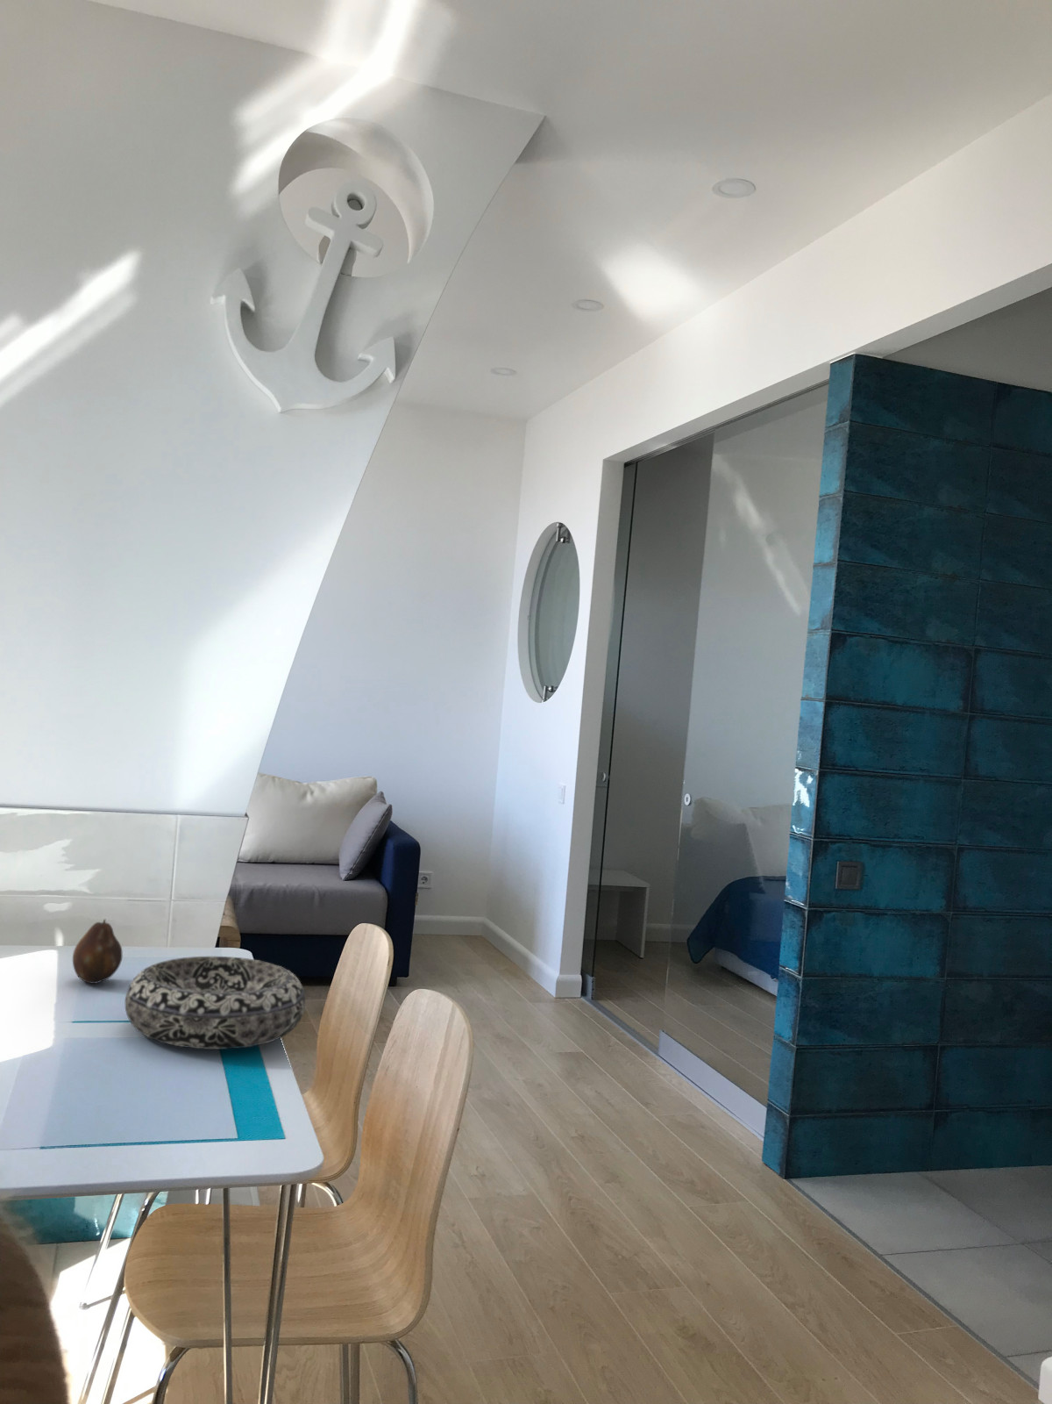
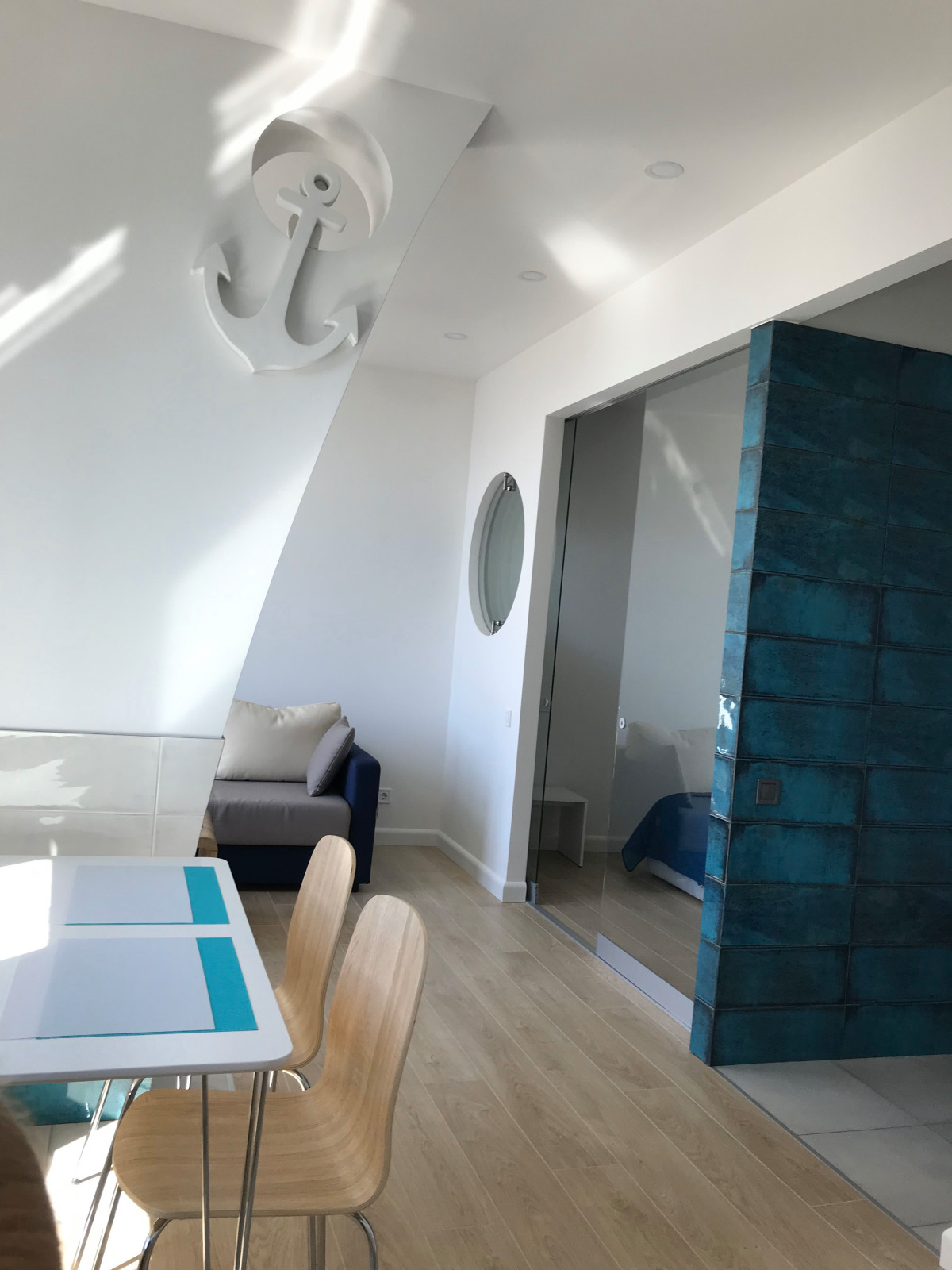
- fruit [72,918,124,985]
- decorative bowl [125,955,306,1050]
